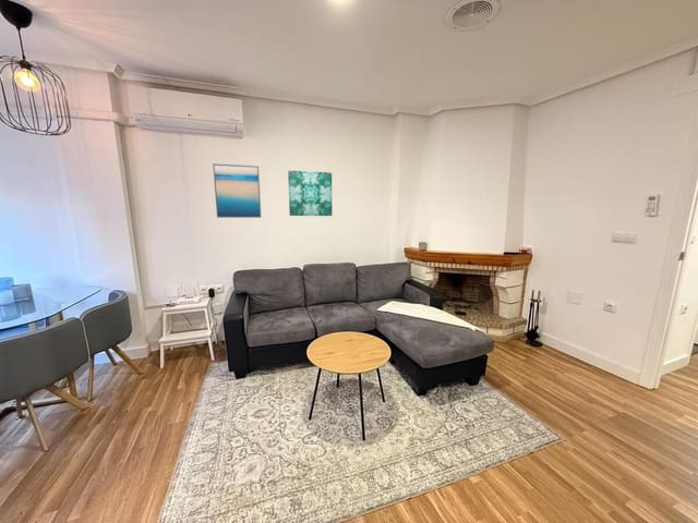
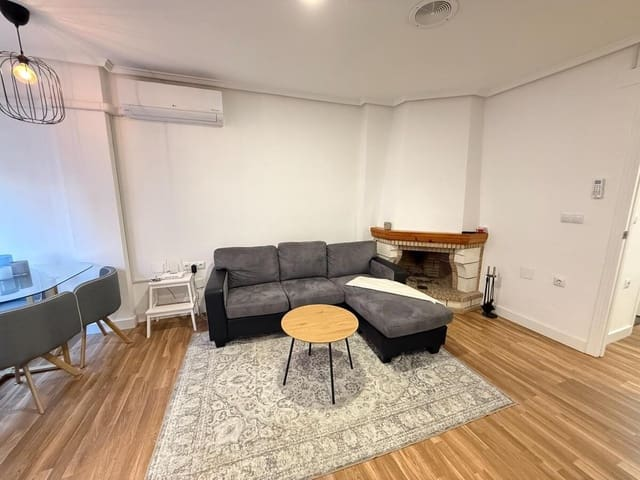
- wall art [212,162,262,219]
- wall art [287,170,334,217]
